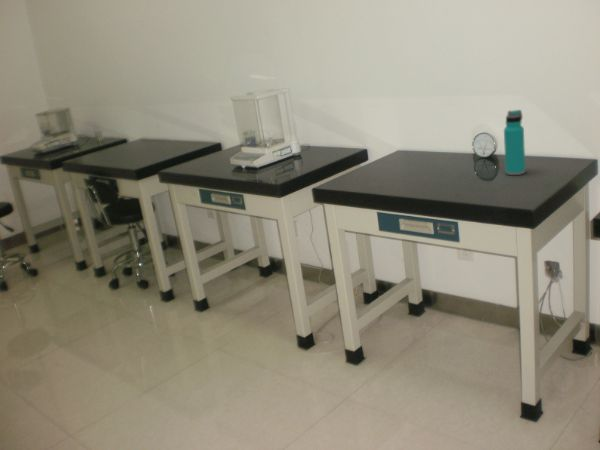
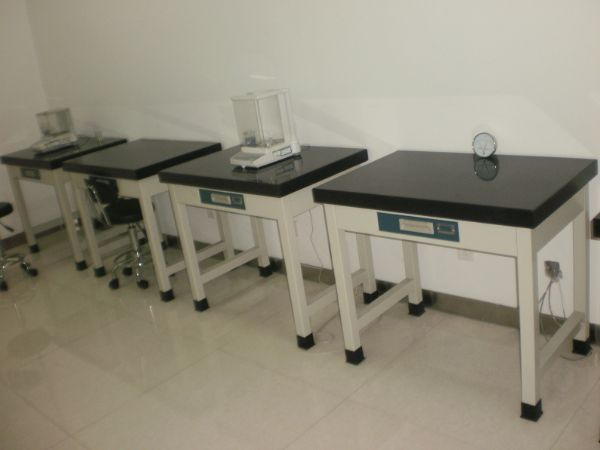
- water bottle [503,109,526,176]
